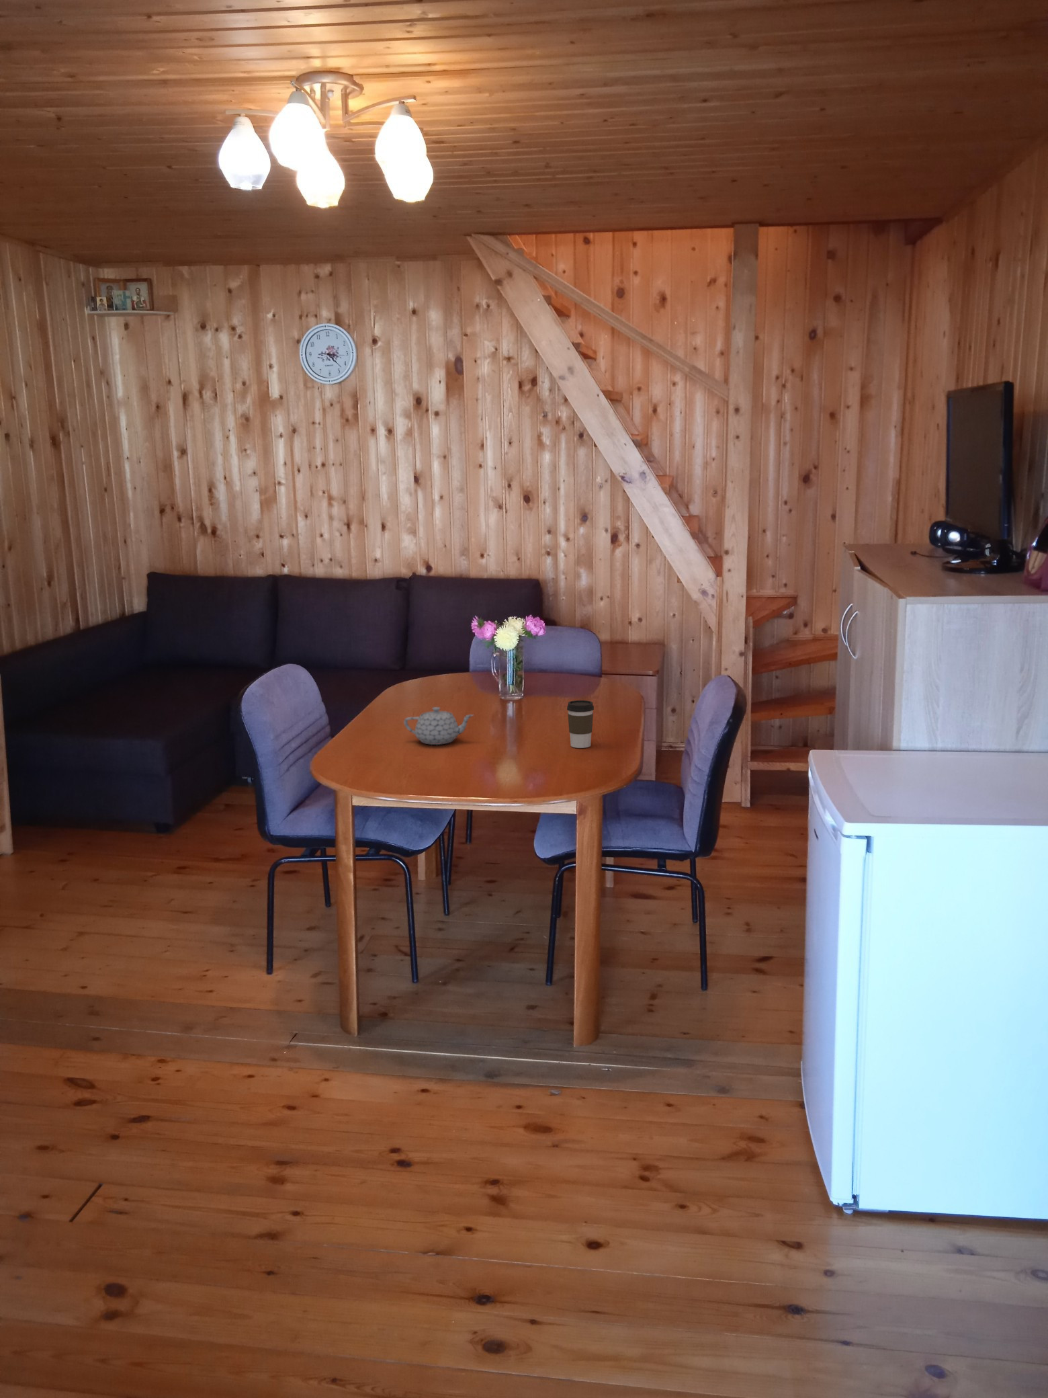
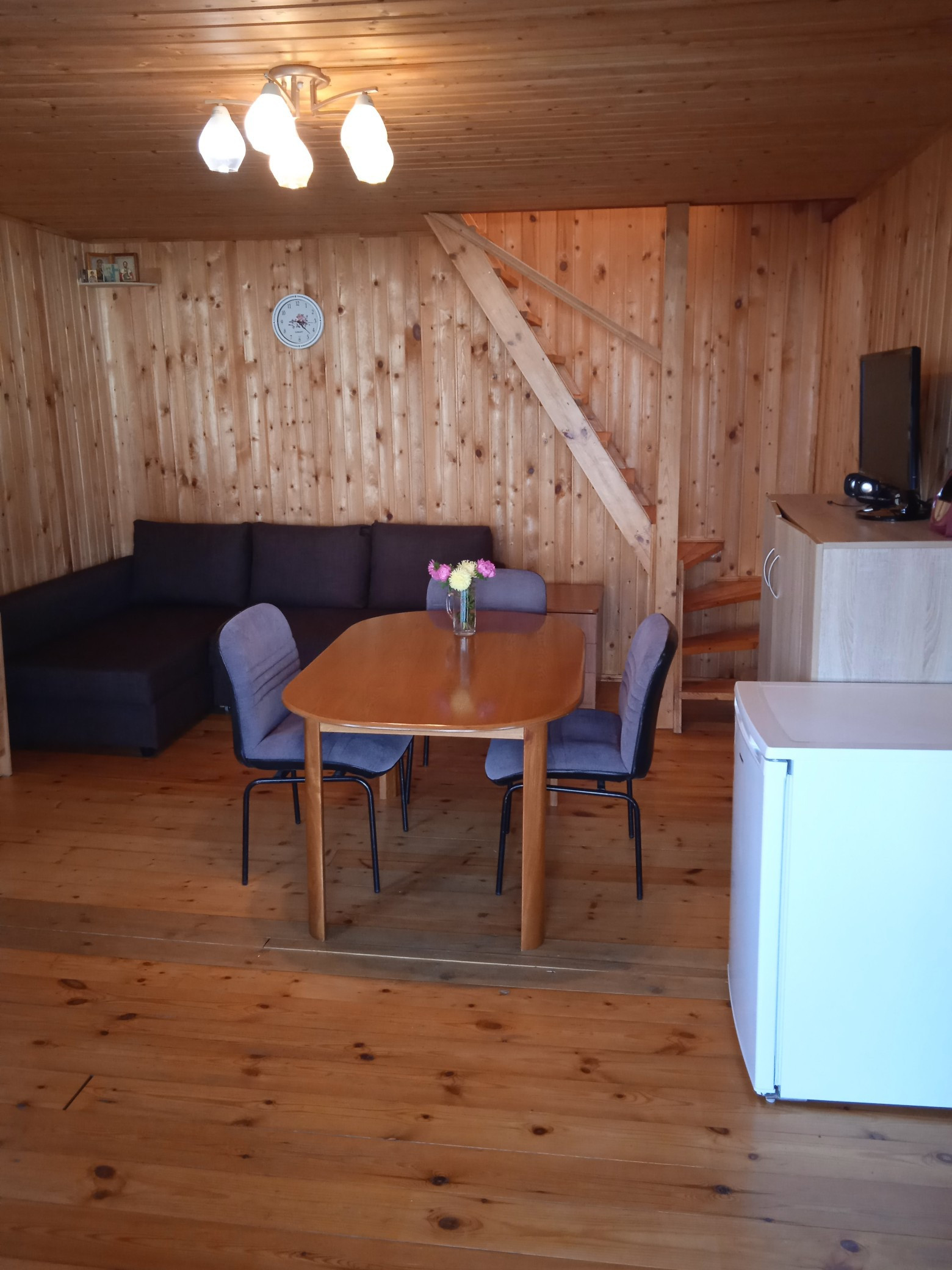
- teapot [403,707,474,745]
- coffee cup [566,700,594,749]
